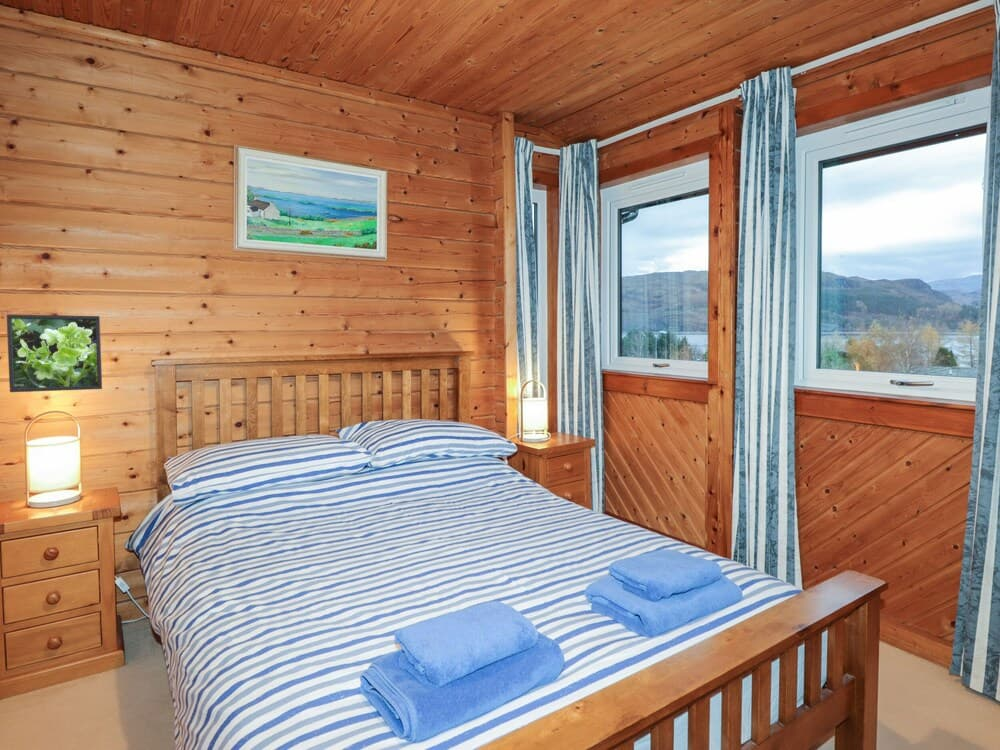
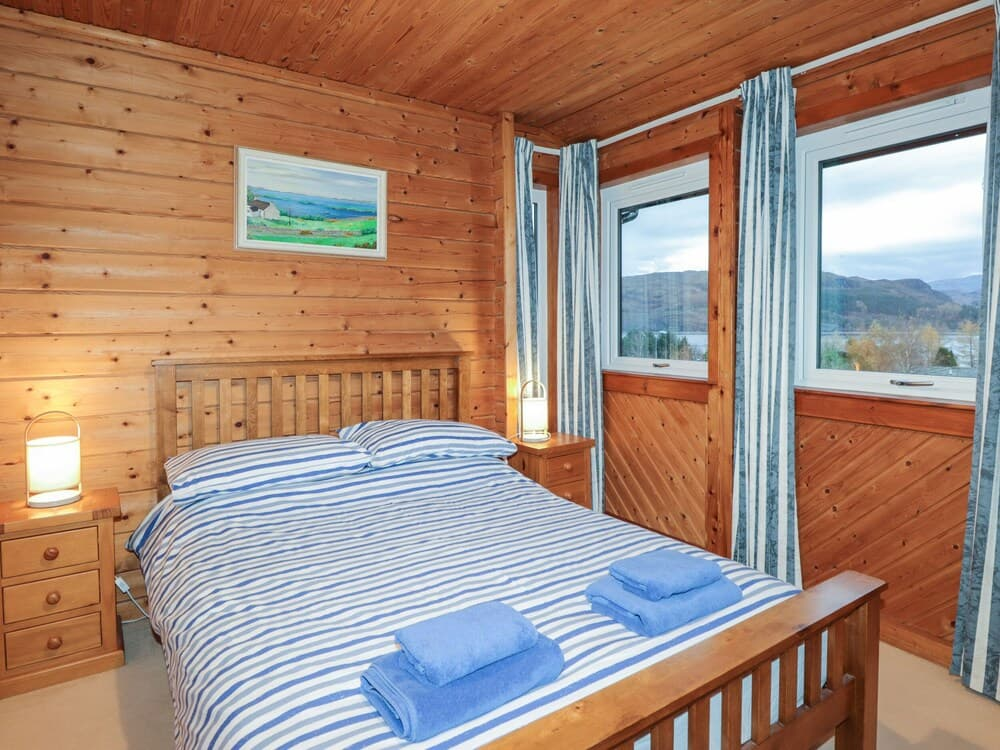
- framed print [6,313,103,393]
